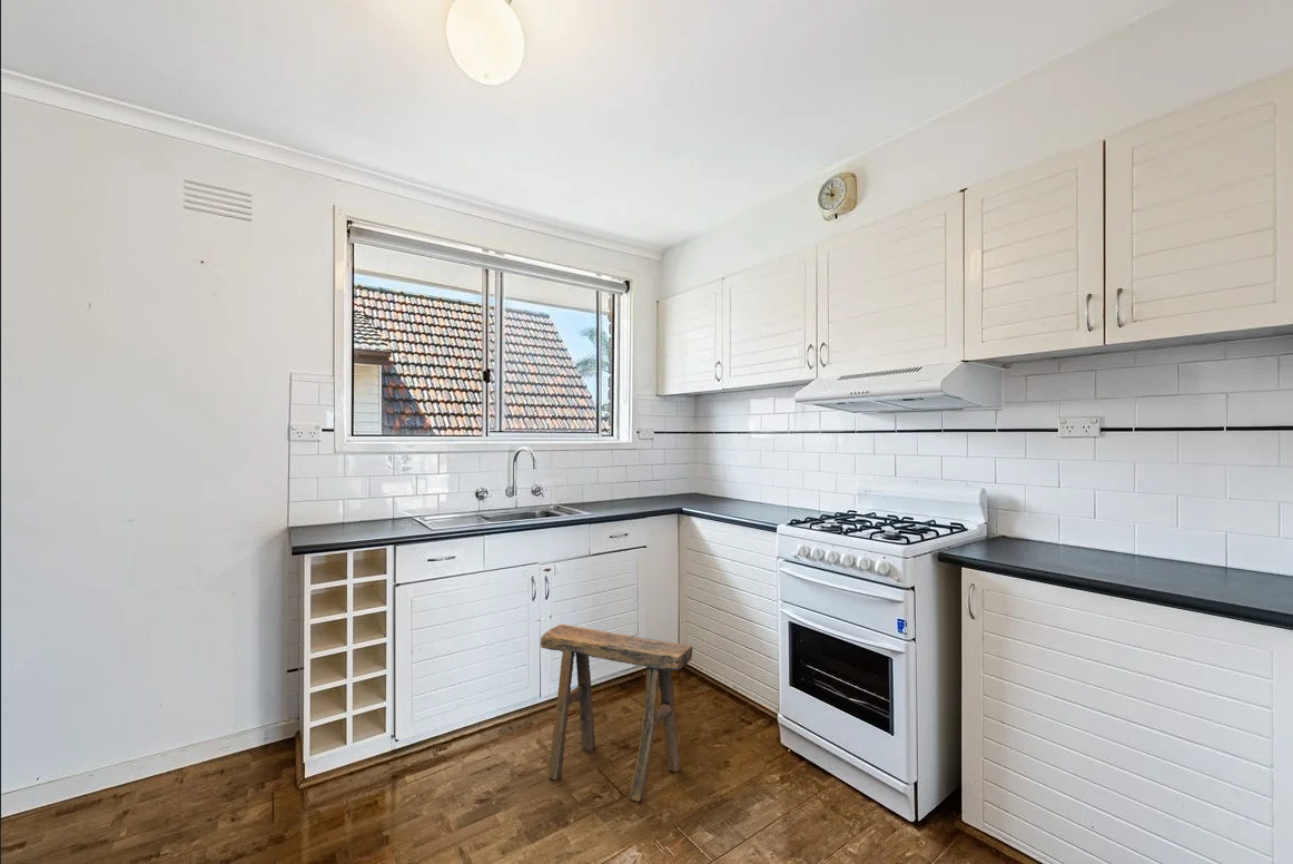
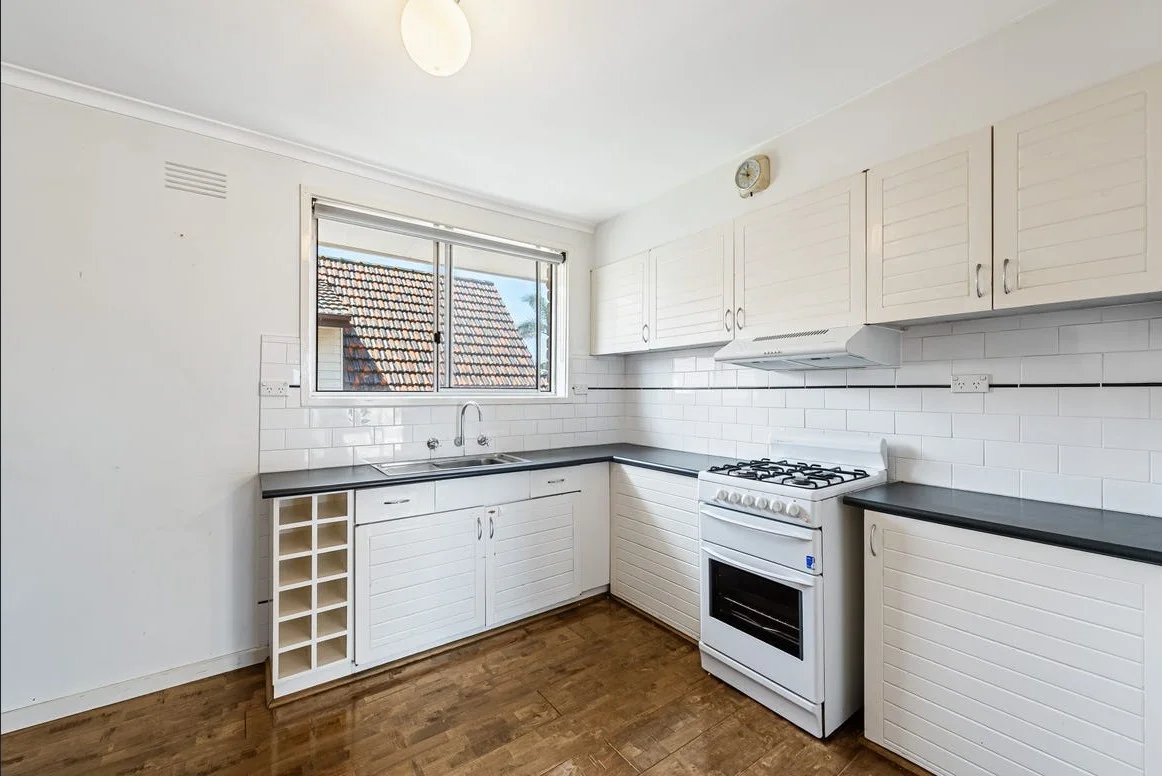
- stool [540,624,694,803]
